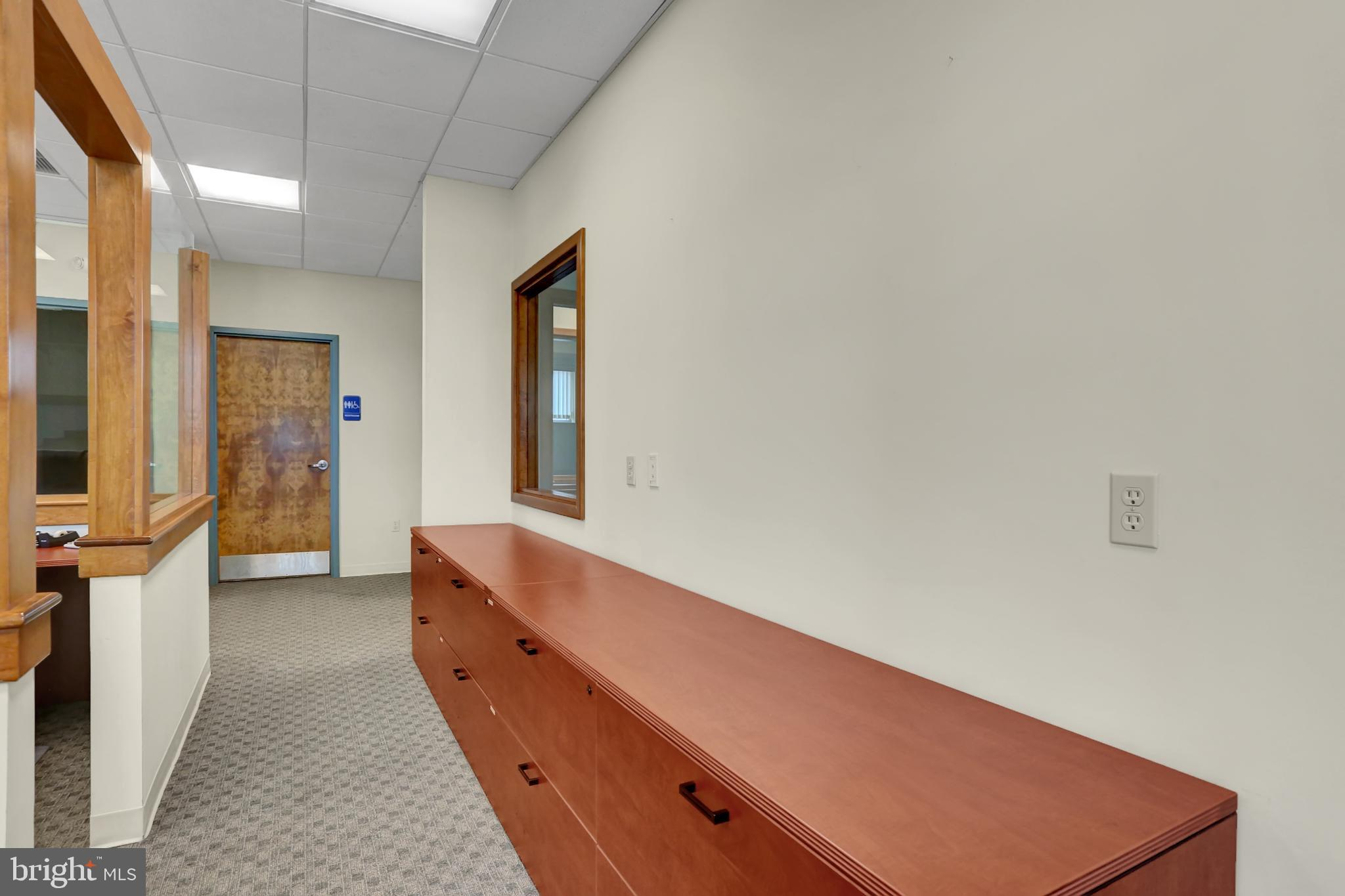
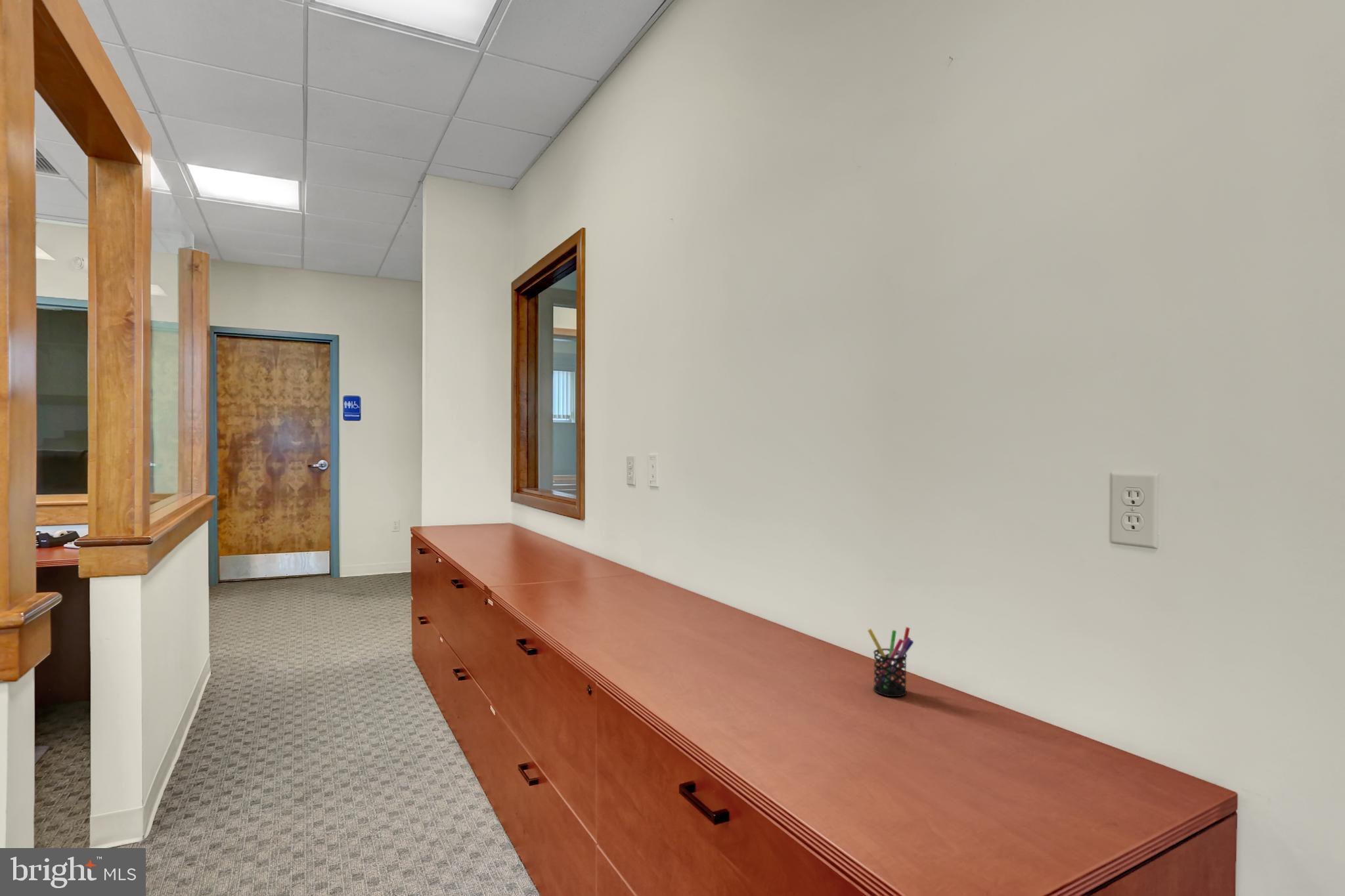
+ pen holder [867,626,914,697]
